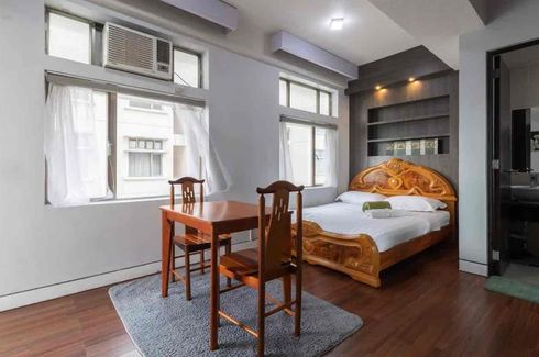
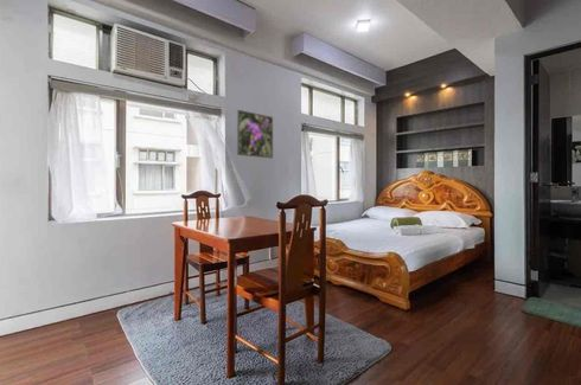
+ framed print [236,109,274,159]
